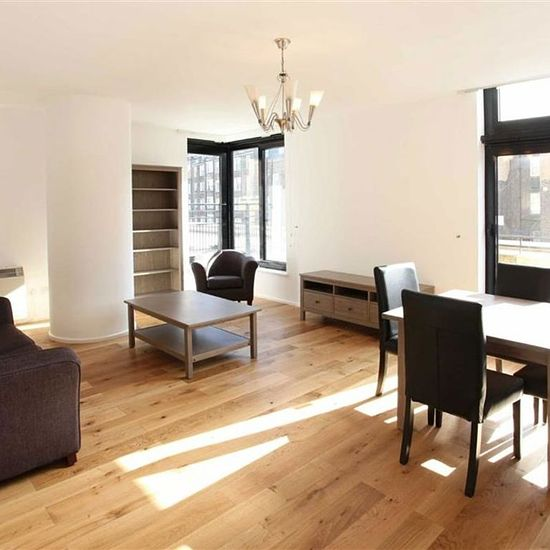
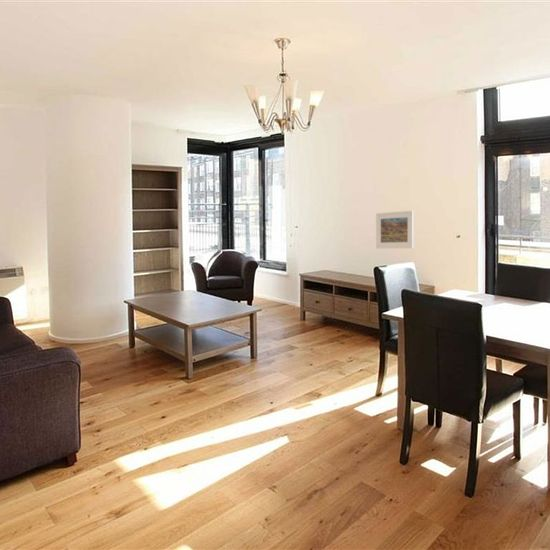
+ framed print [375,210,415,249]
